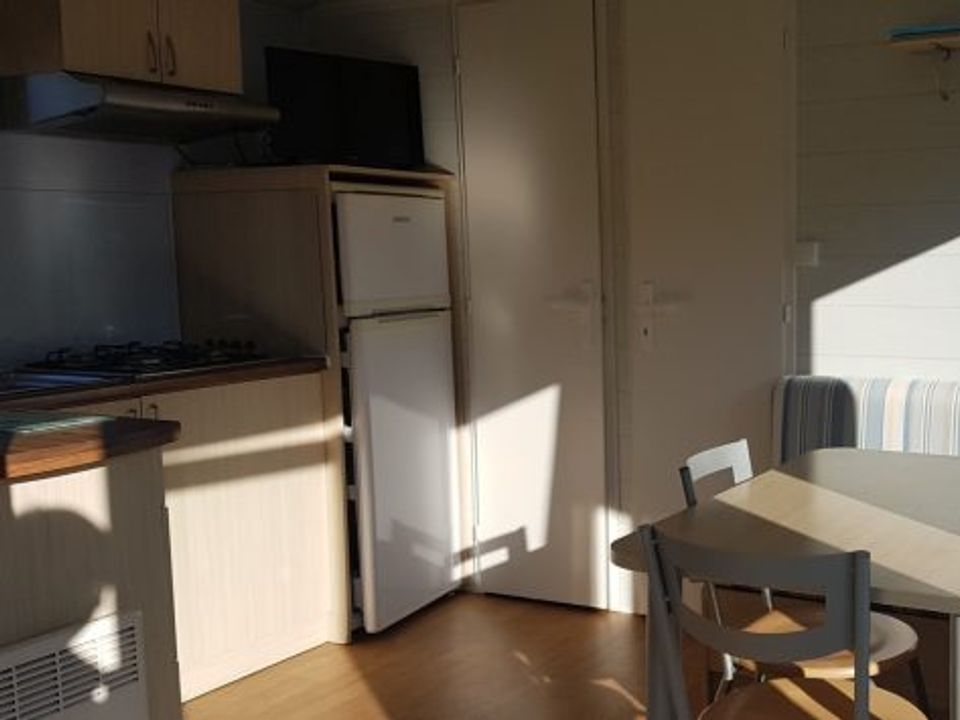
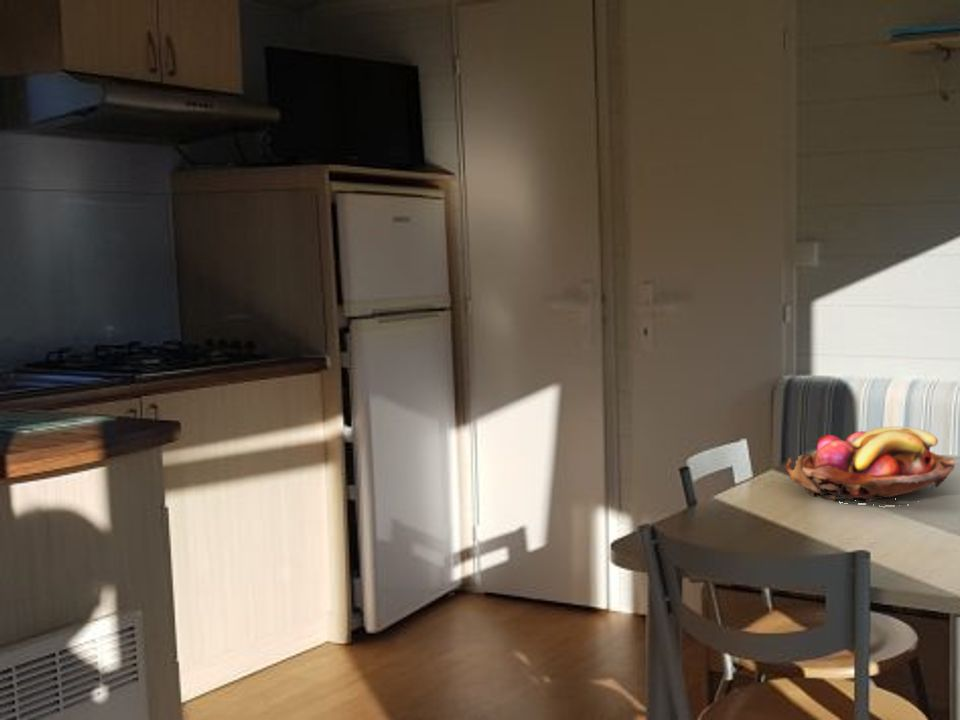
+ fruit basket [785,426,956,507]
